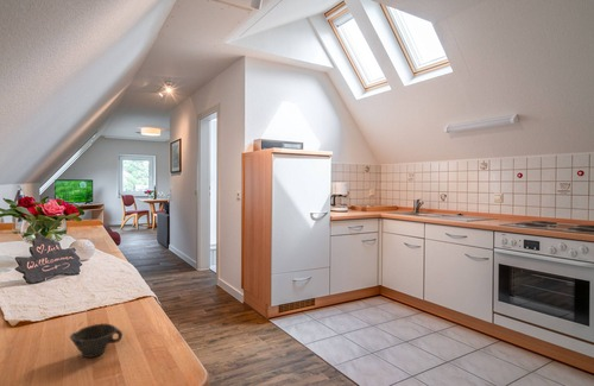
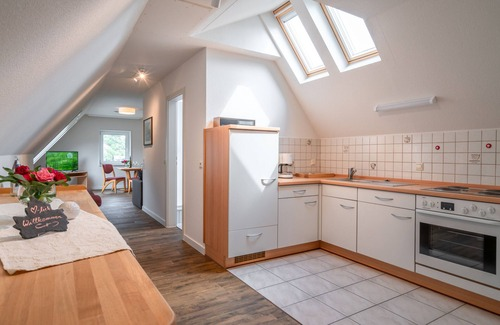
- cup [69,322,124,359]
